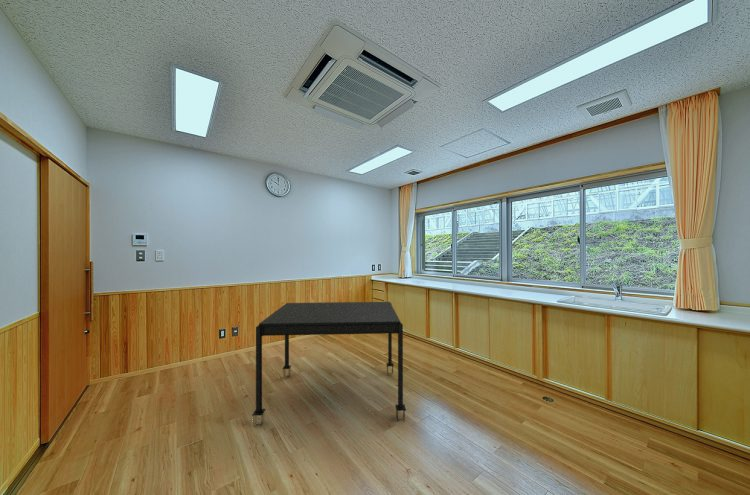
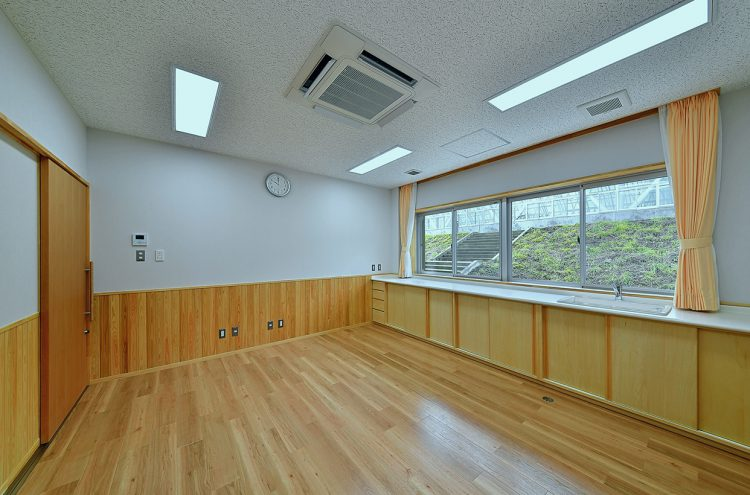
- dining table [251,301,407,428]
